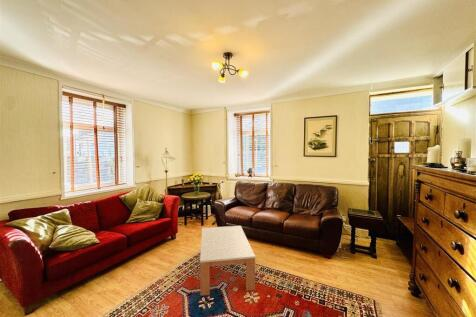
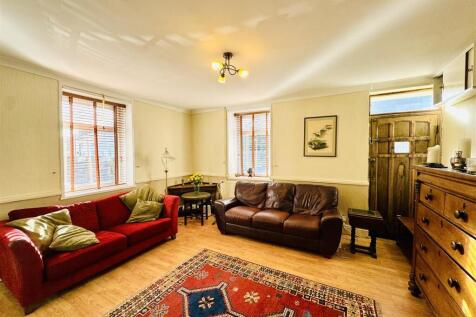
- coffee table [199,225,256,297]
